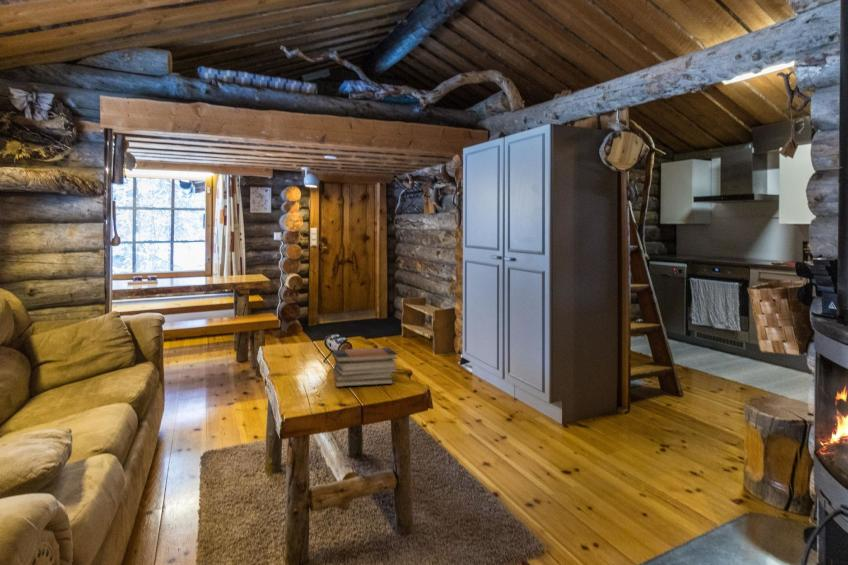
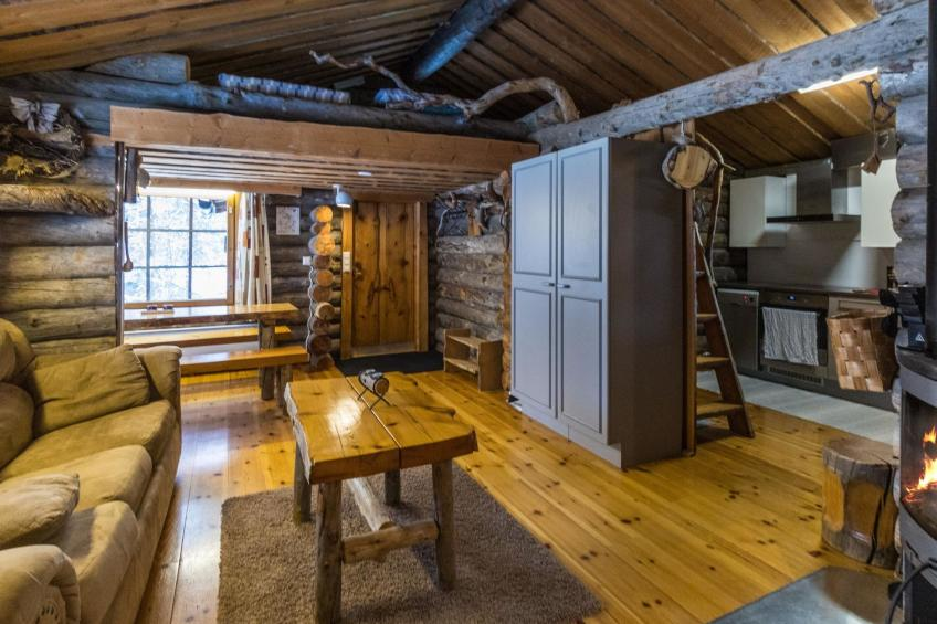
- book stack [331,346,399,388]
